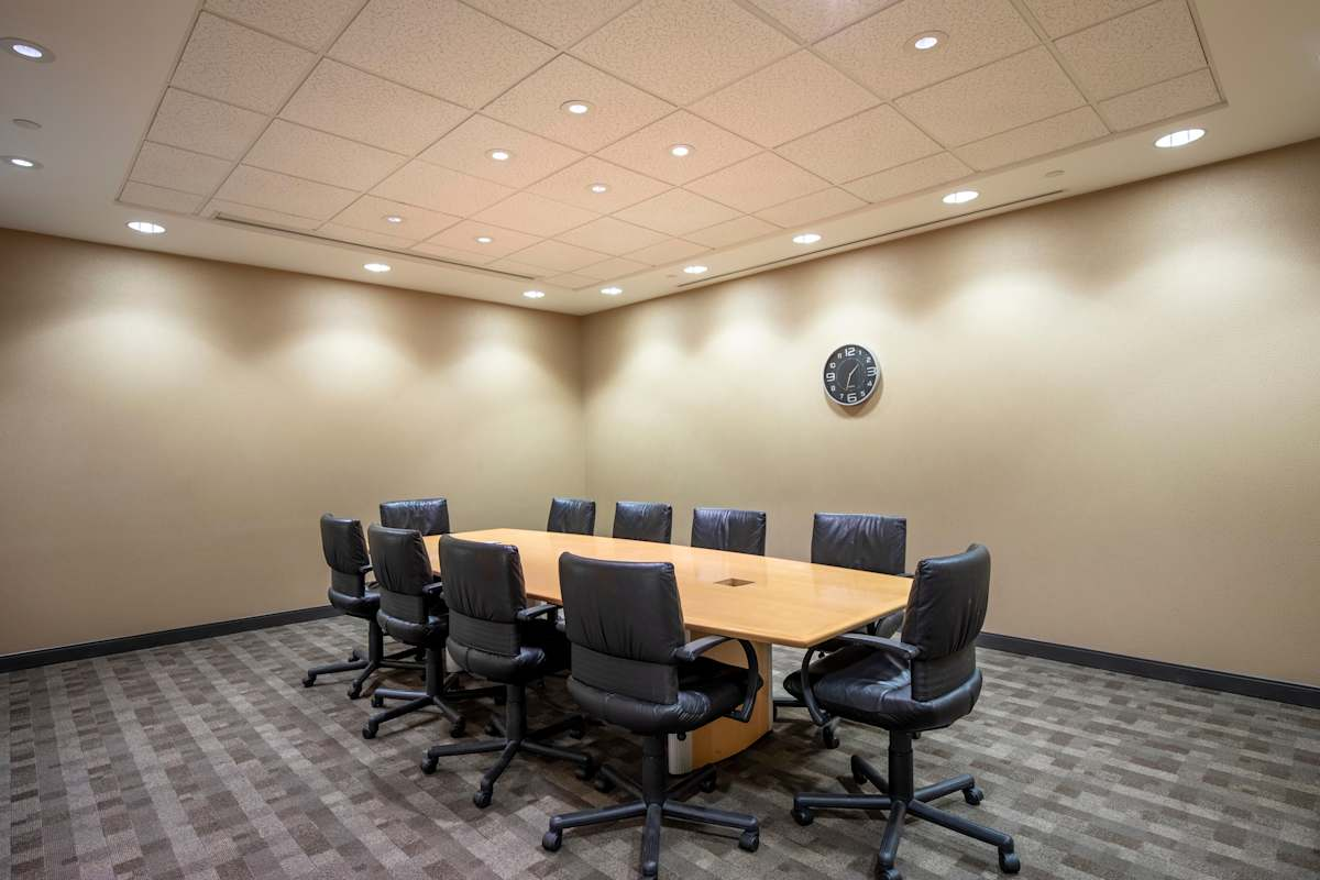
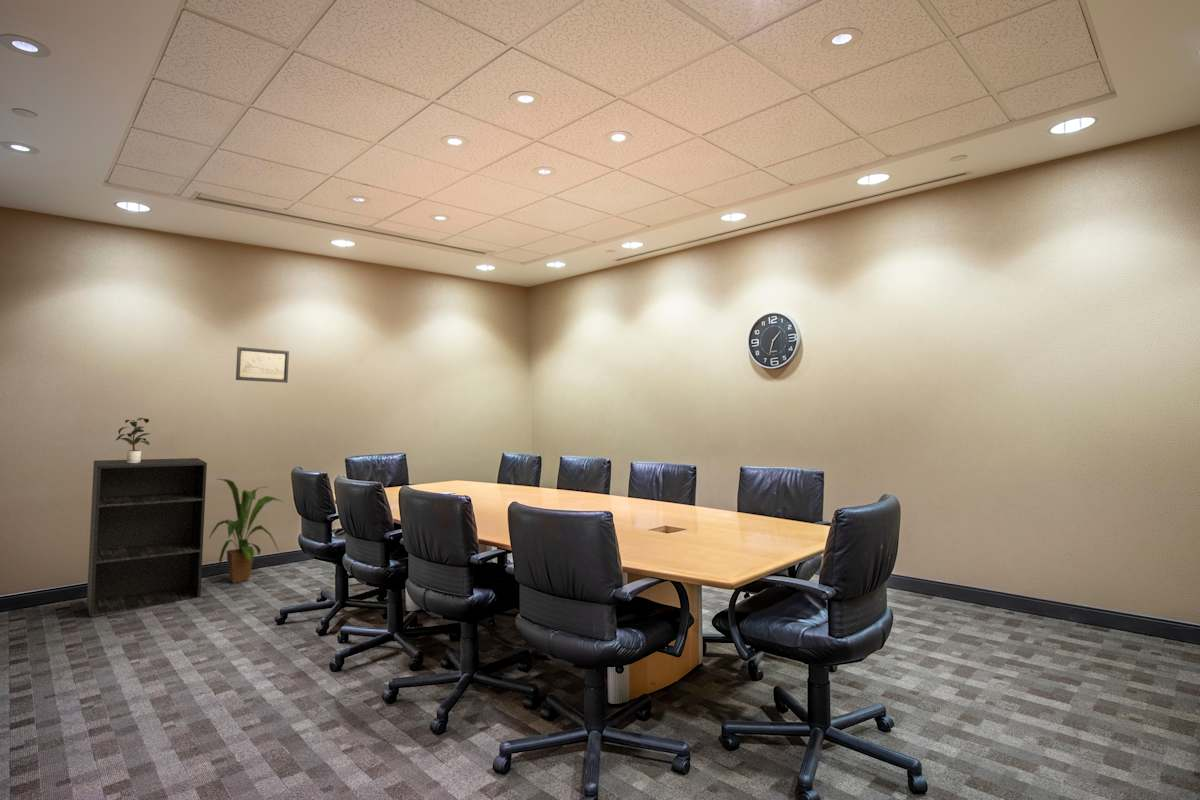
+ wall art [235,346,290,384]
+ bookshelf [86,457,208,618]
+ house plant [208,478,286,584]
+ potted plant [115,417,151,463]
